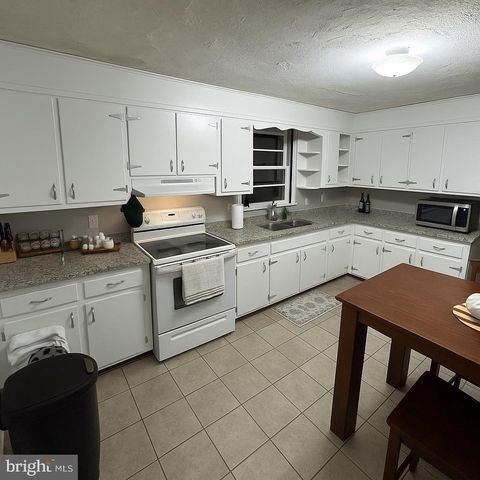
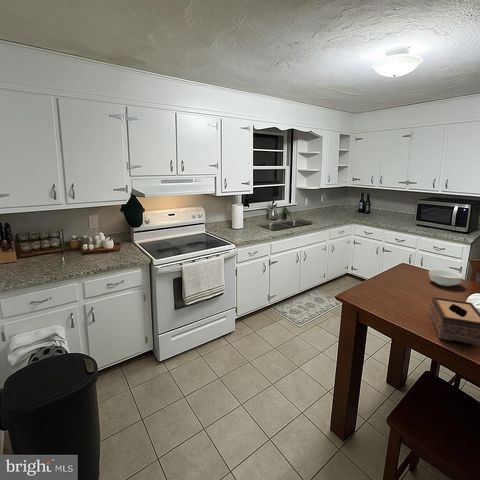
+ cereal bowl [428,269,463,287]
+ tissue box [429,296,480,347]
